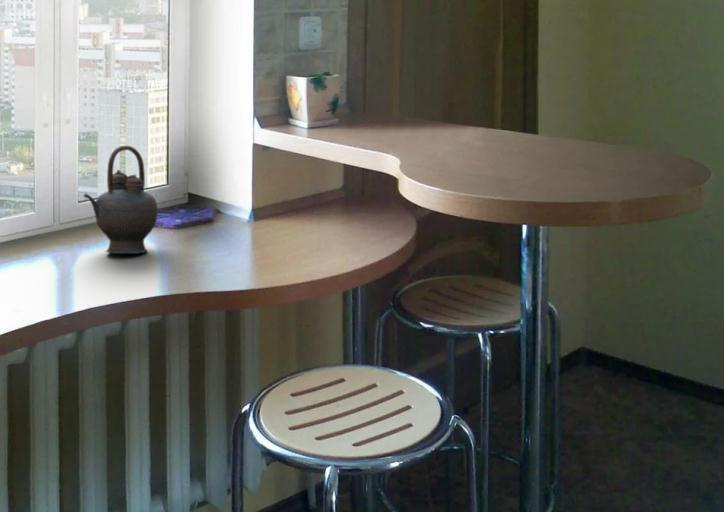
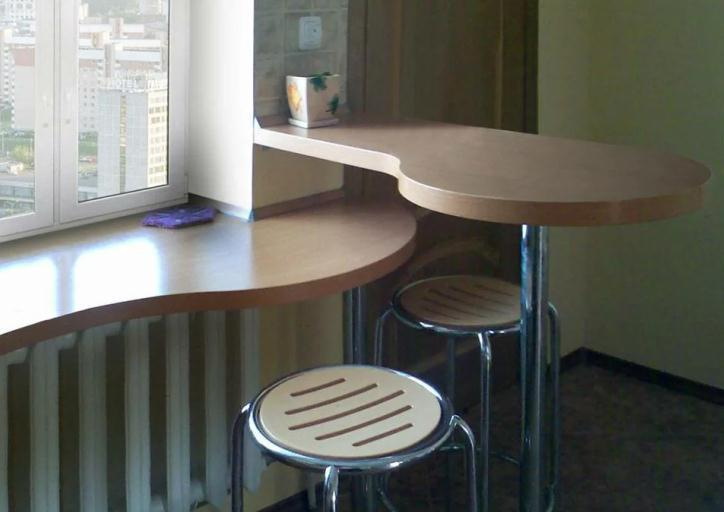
- teapot [83,145,159,255]
